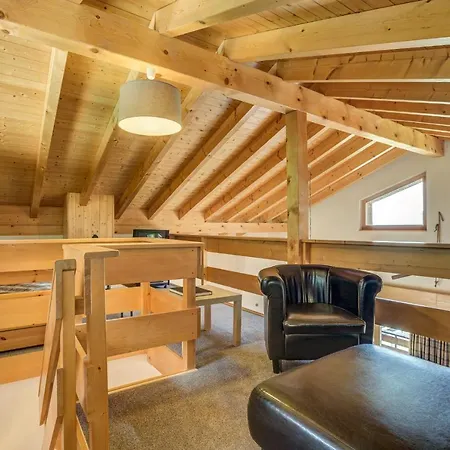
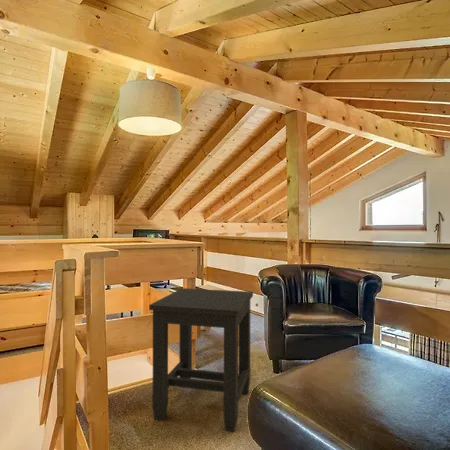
+ side table [148,287,254,432]
